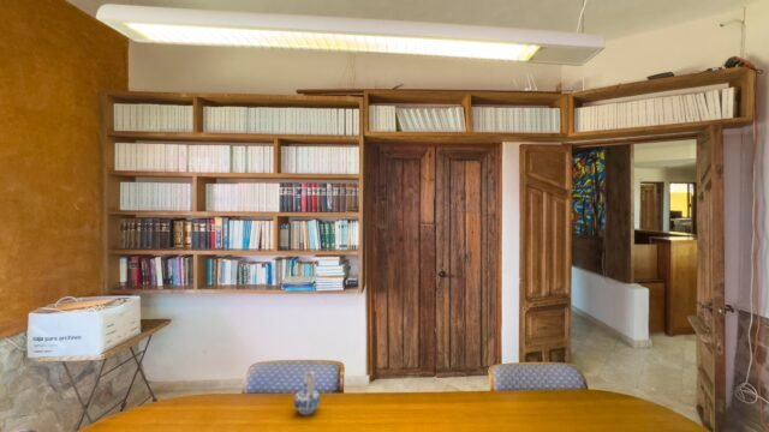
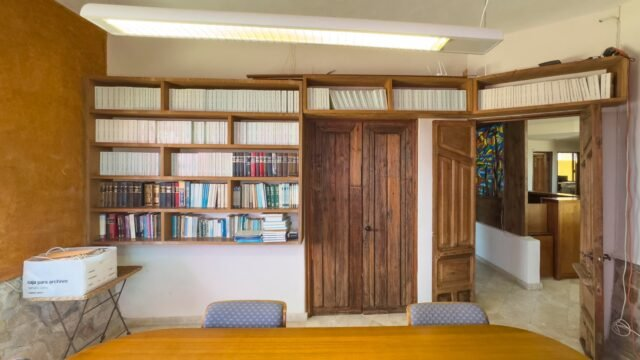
- ceramic pitcher [293,370,321,416]
